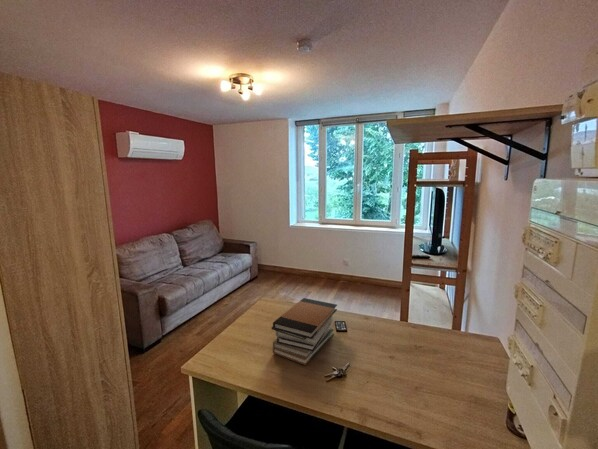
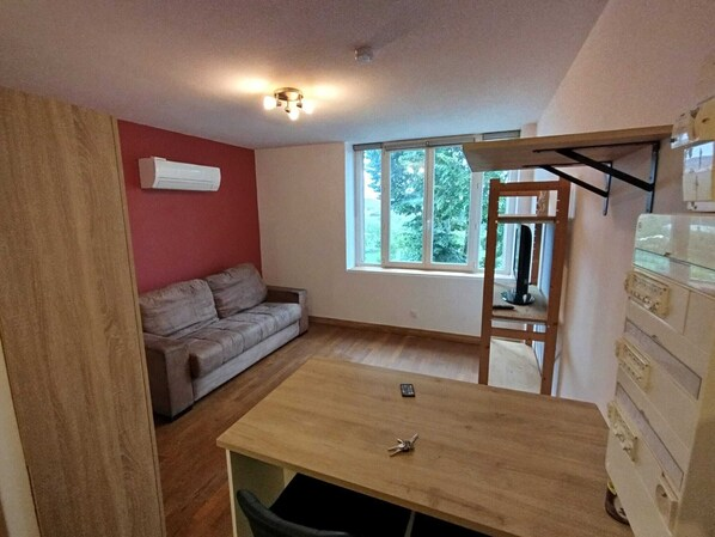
- book stack [271,297,338,366]
